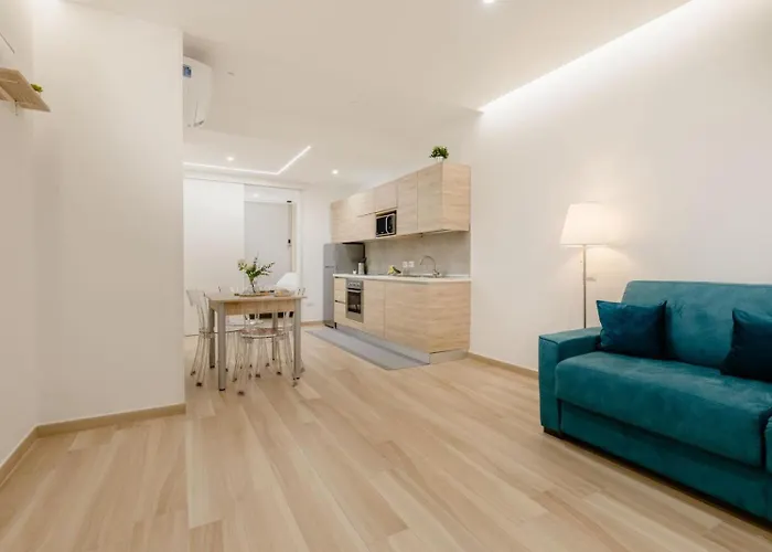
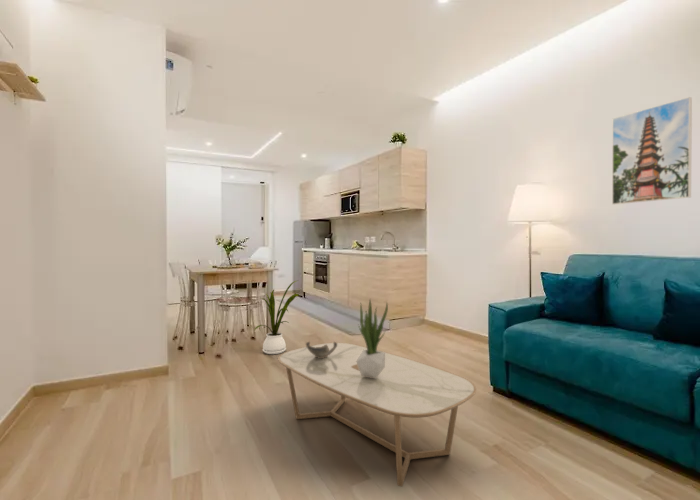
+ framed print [611,96,693,205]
+ coffee table [277,342,477,487]
+ potted plant [356,298,389,378]
+ decorative bowl [305,341,338,358]
+ house plant [254,279,300,355]
